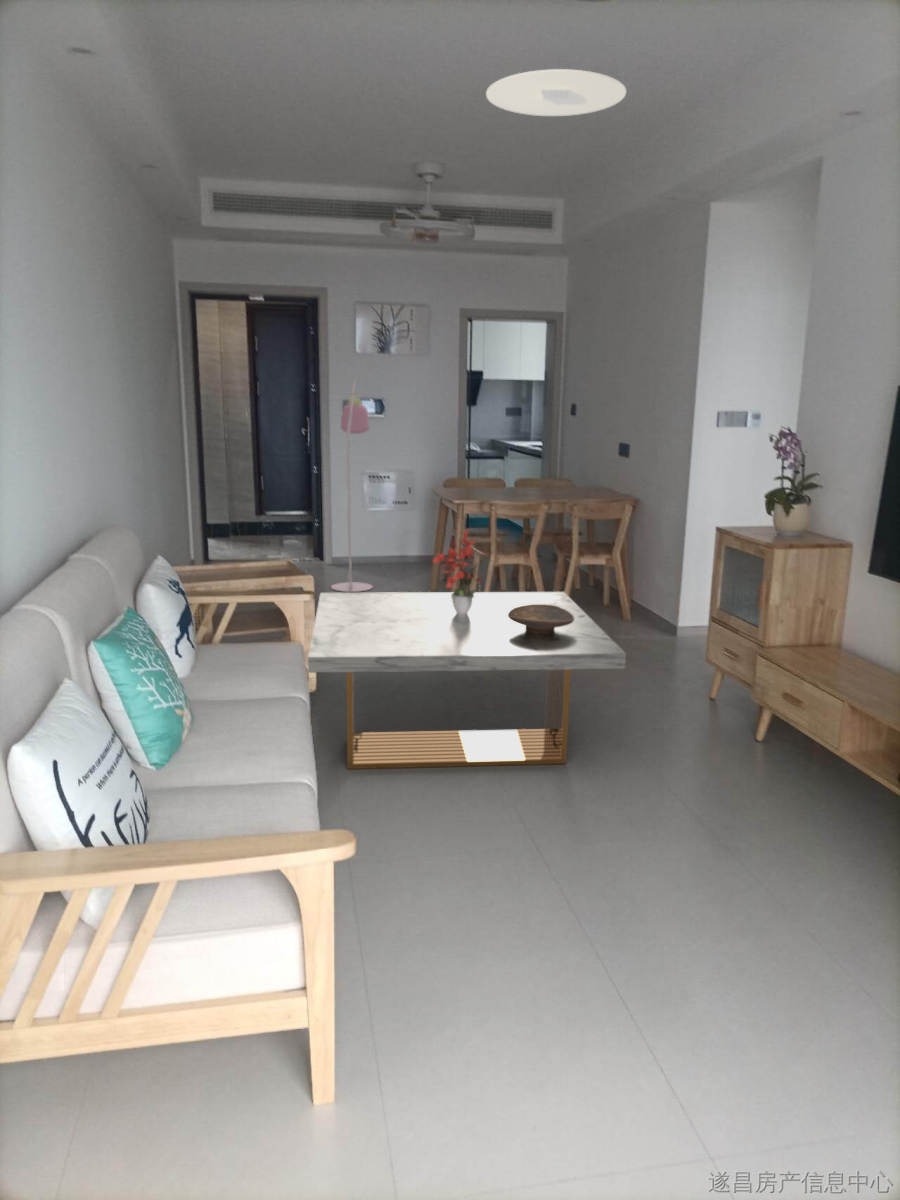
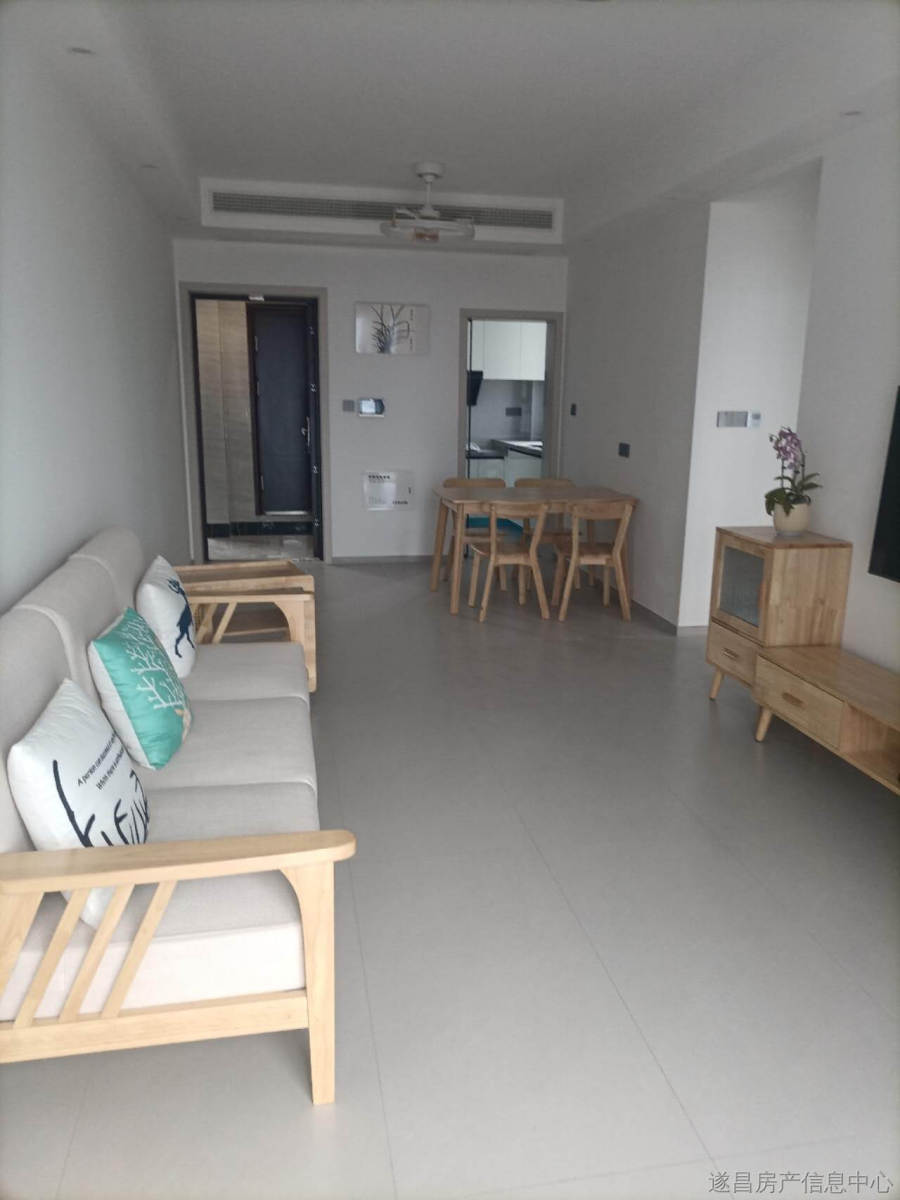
- decorative bowl [507,604,575,633]
- potted flower [432,528,483,615]
- ceiling light [485,68,627,117]
- coffee table [307,591,627,770]
- floor lamp [330,378,374,593]
